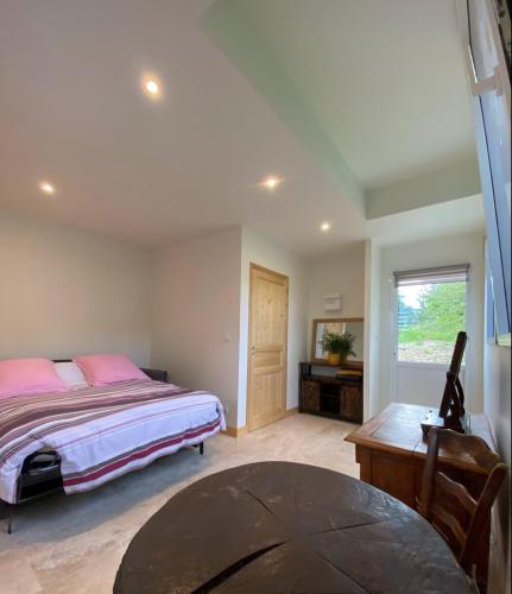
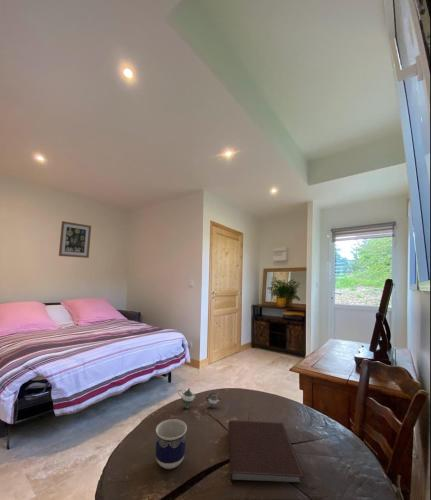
+ cup [155,418,188,470]
+ notebook [228,419,305,483]
+ teapot [177,387,222,409]
+ wall art [58,220,92,259]
